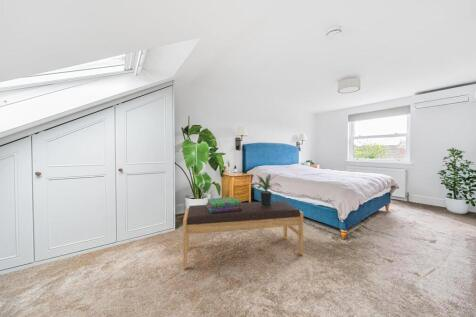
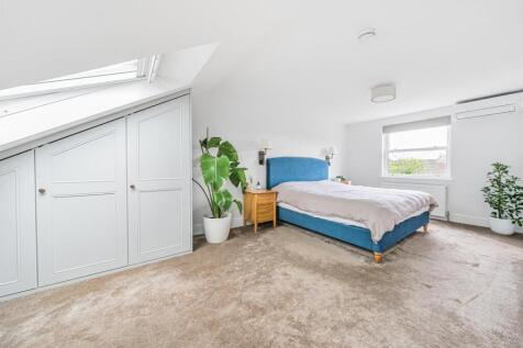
- stack of books [205,196,242,213]
- potted plant [252,173,282,207]
- bench [182,200,304,270]
